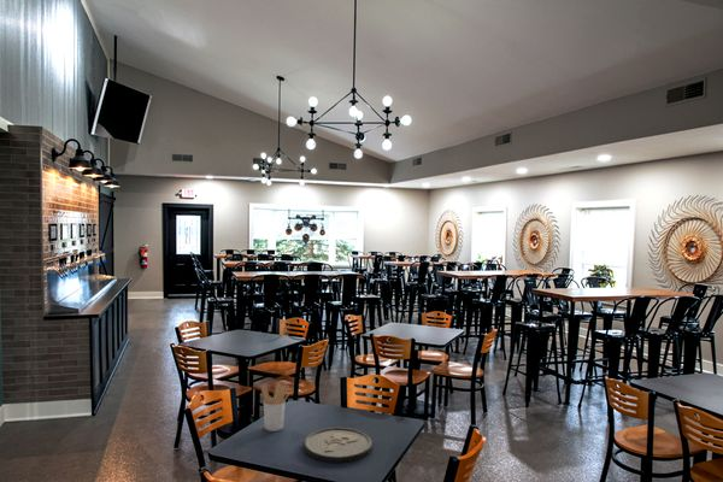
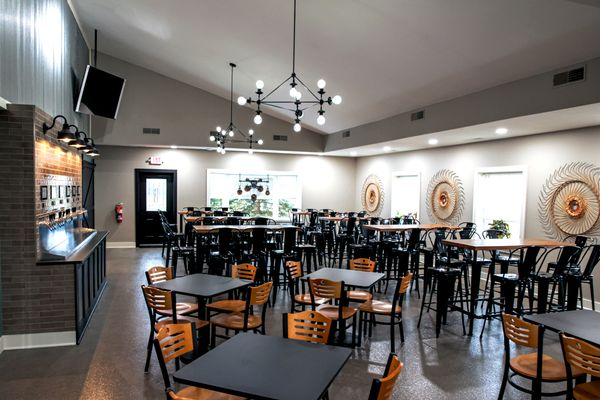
- utensil holder [260,382,290,433]
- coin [302,427,374,464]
